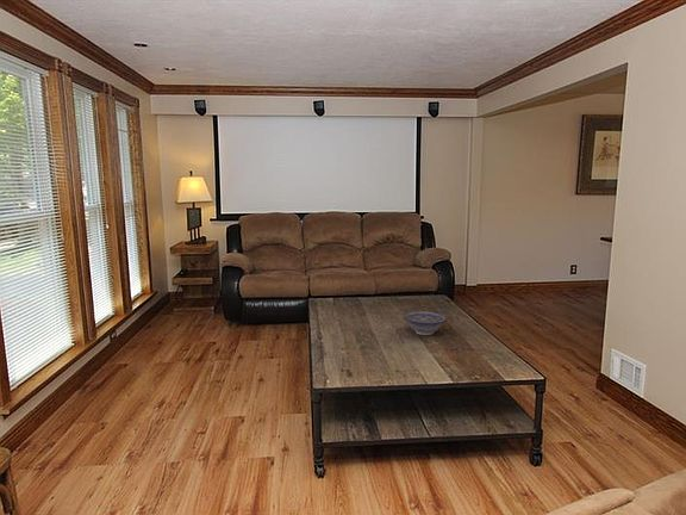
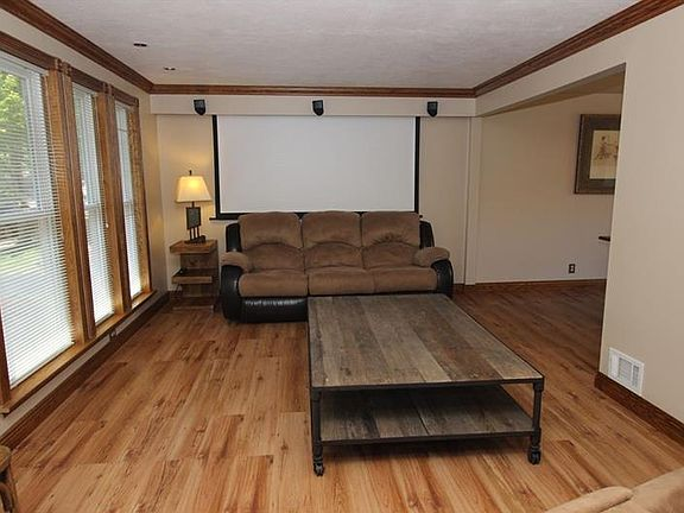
- decorative bowl [403,310,448,336]
